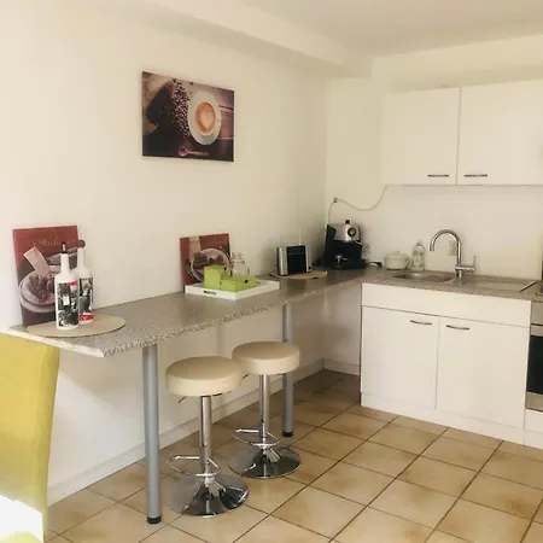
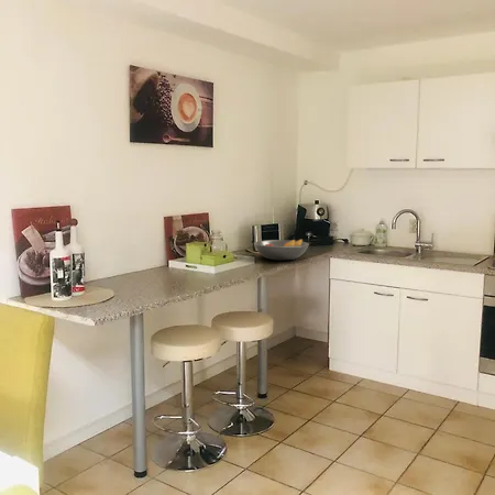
+ fruit bowl [253,238,310,262]
